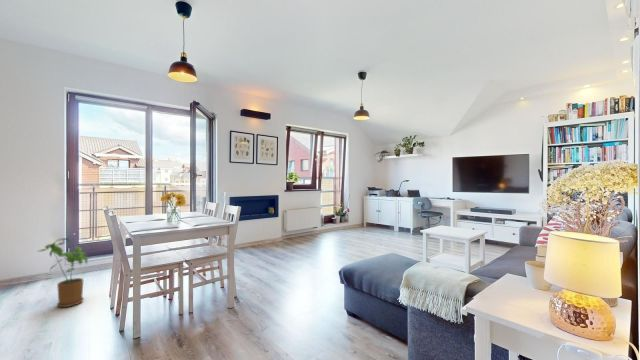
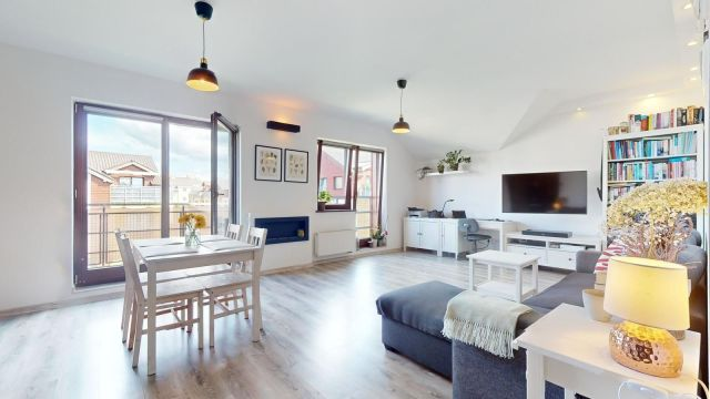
- house plant [37,237,89,308]
